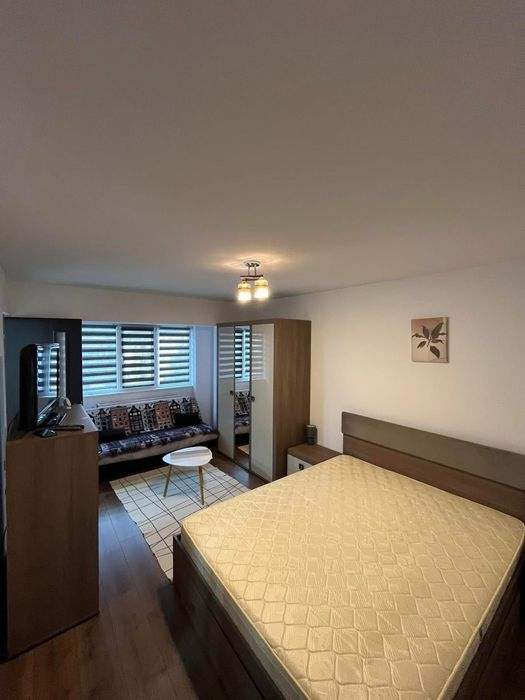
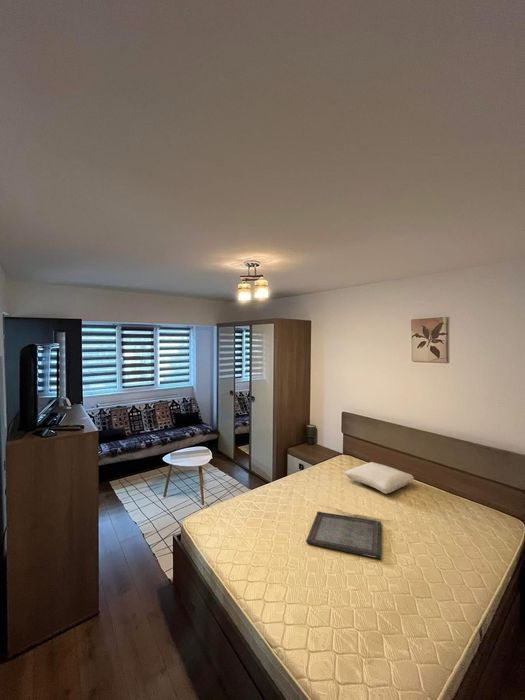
+ serving tray [305,511,382,560]
+ pillow [344,461,415,495]
